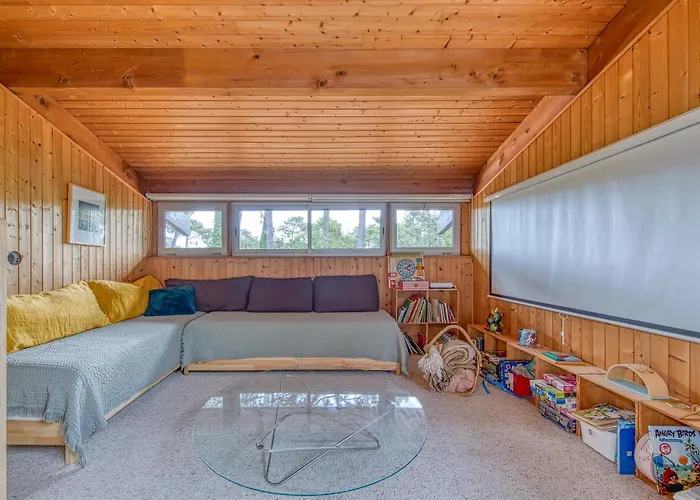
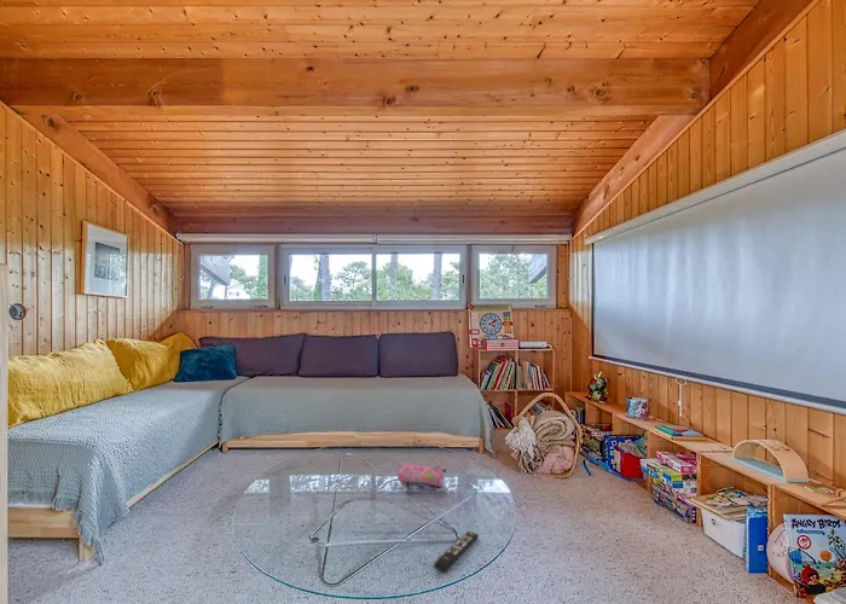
+ pencil case [396,461,447,488]
+ remote control [433,530,480,574]
